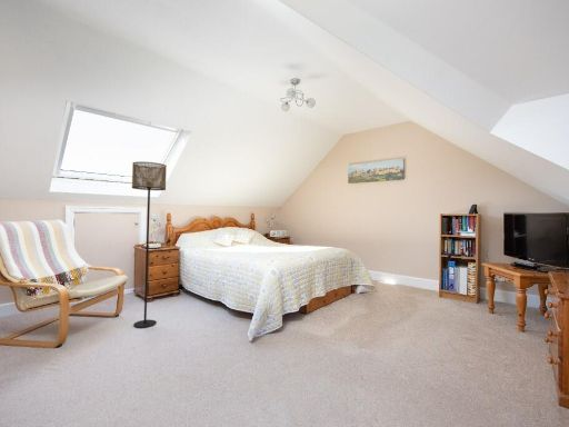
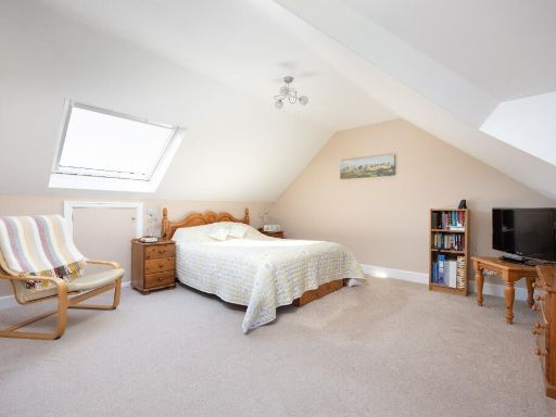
- floor lamp [131,160,168,328]
